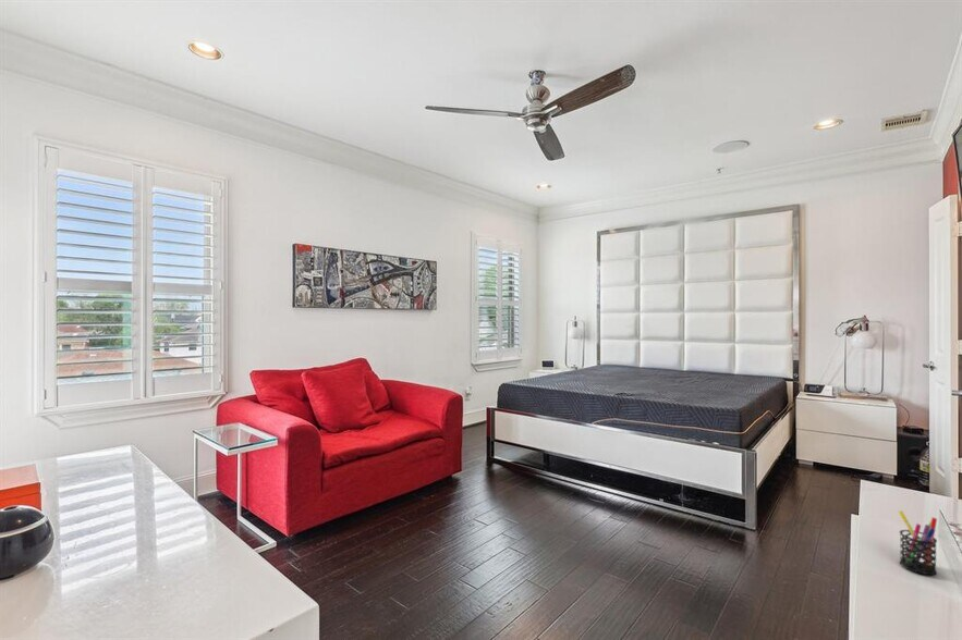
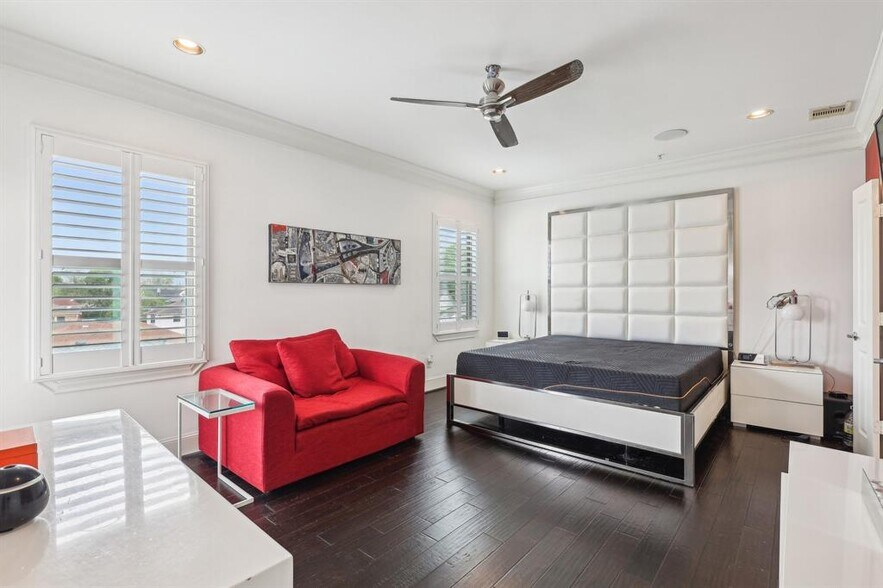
- pen holder [898,509,938,576]
